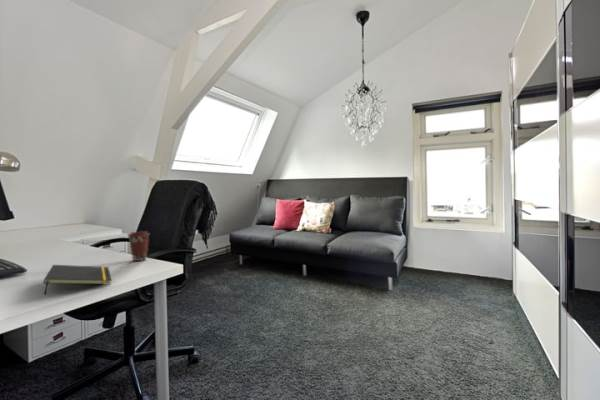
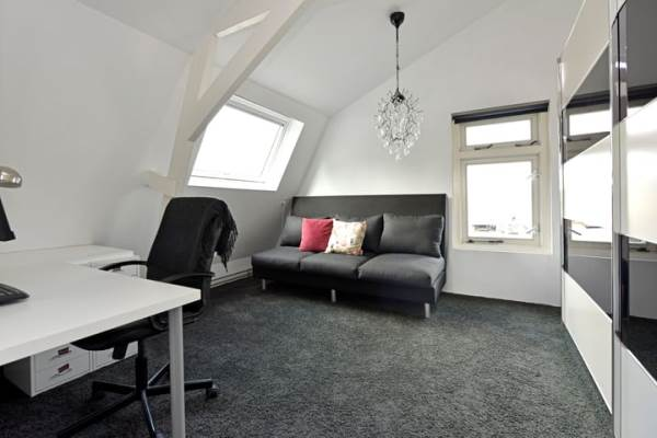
- coffee cup [127,230,151,262]
- notepad [42,264,112,296]
